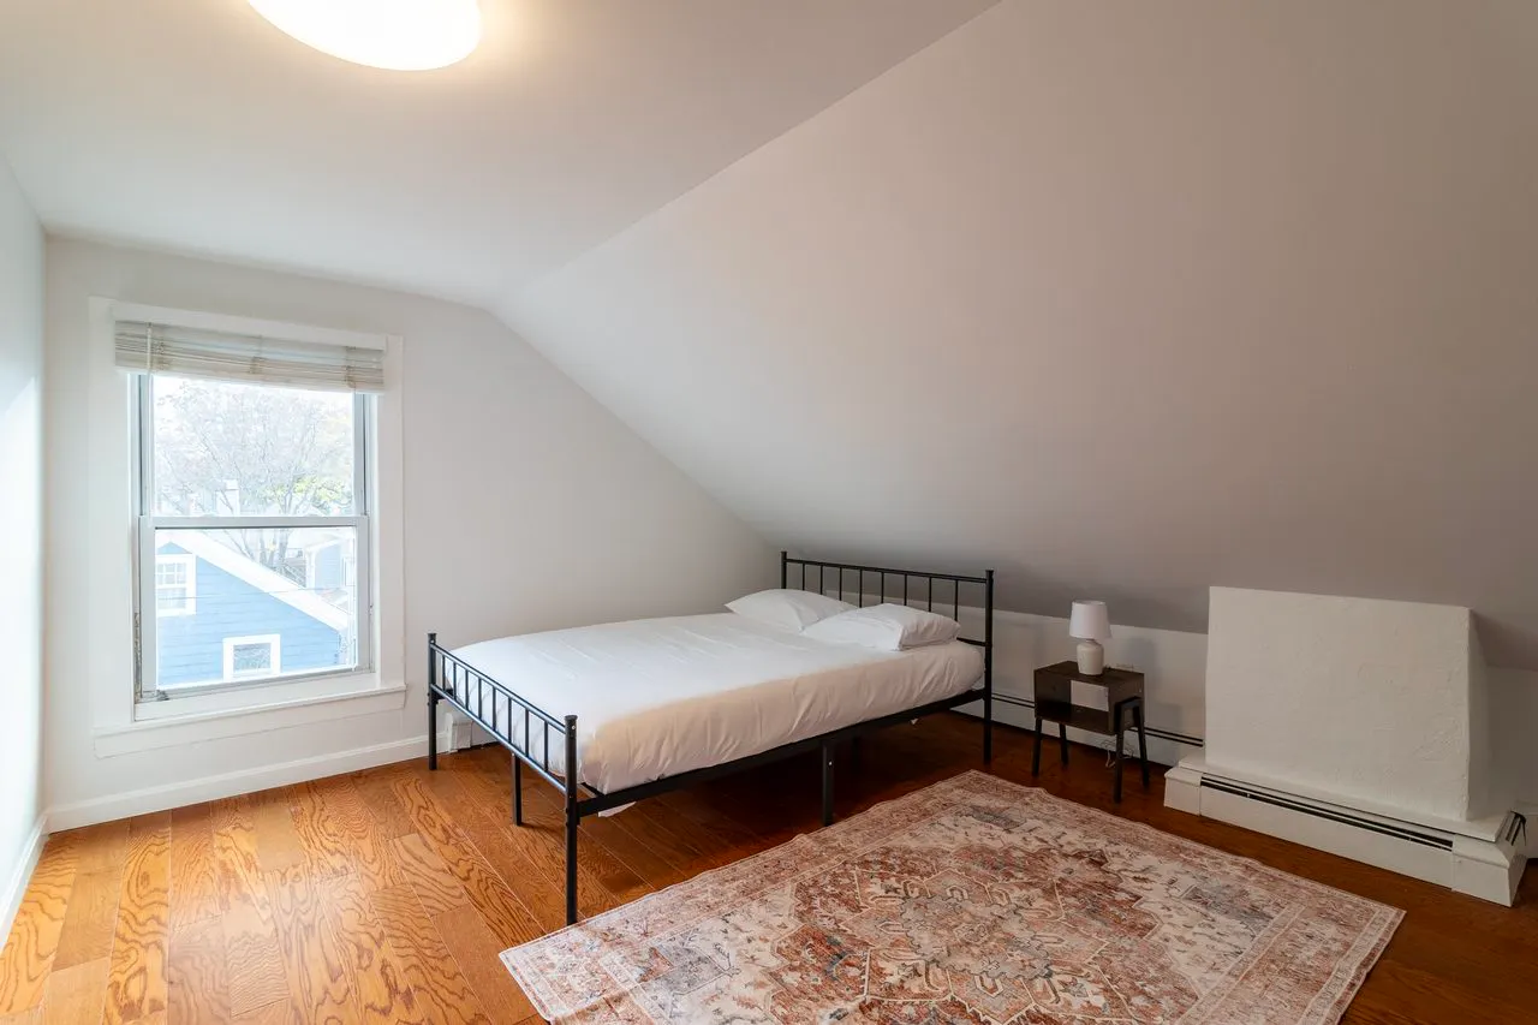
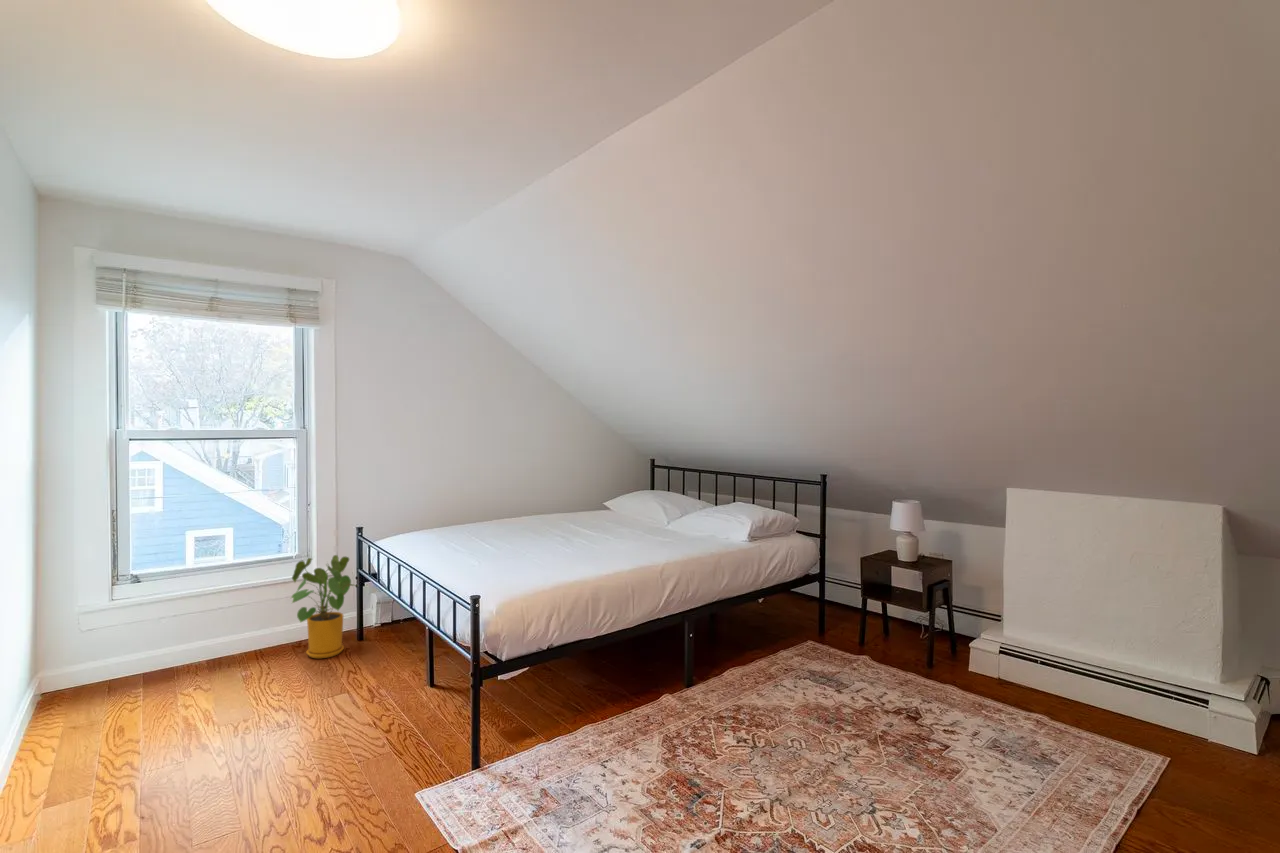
+ house plant [290,554,358,659]
